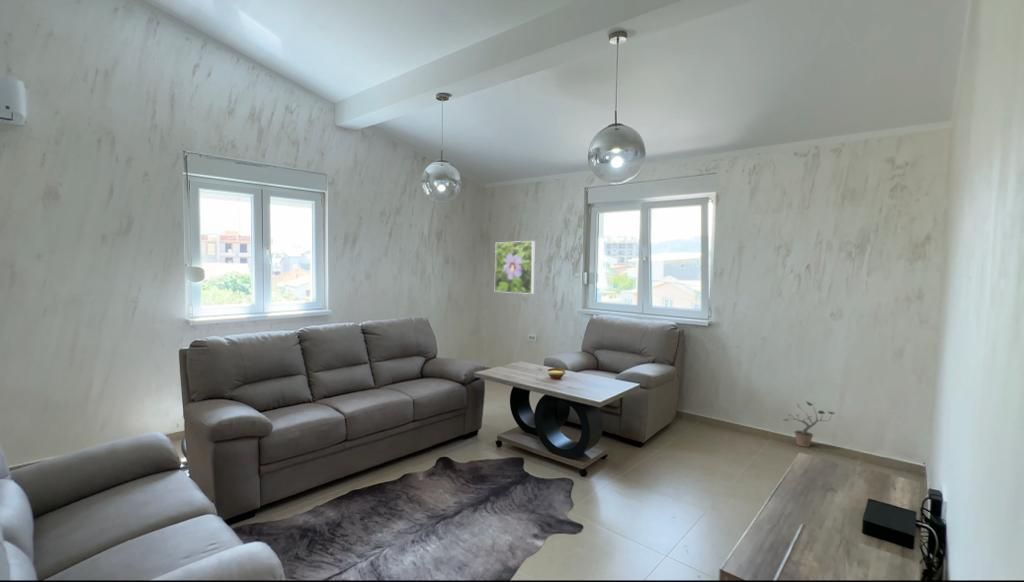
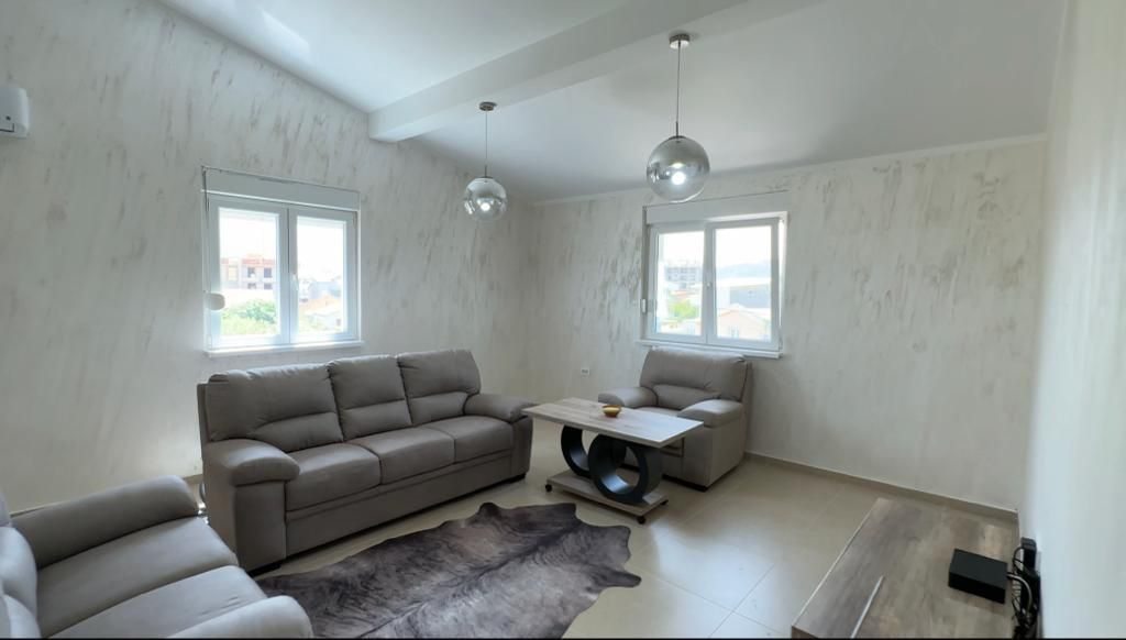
- potted plant [782,400,836,448]
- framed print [494,240,536,295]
